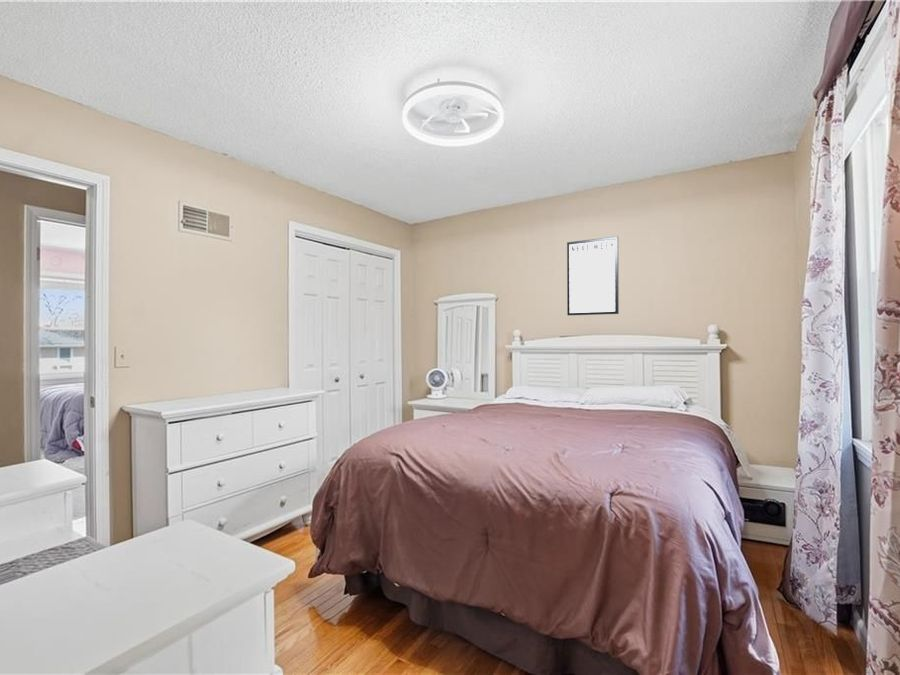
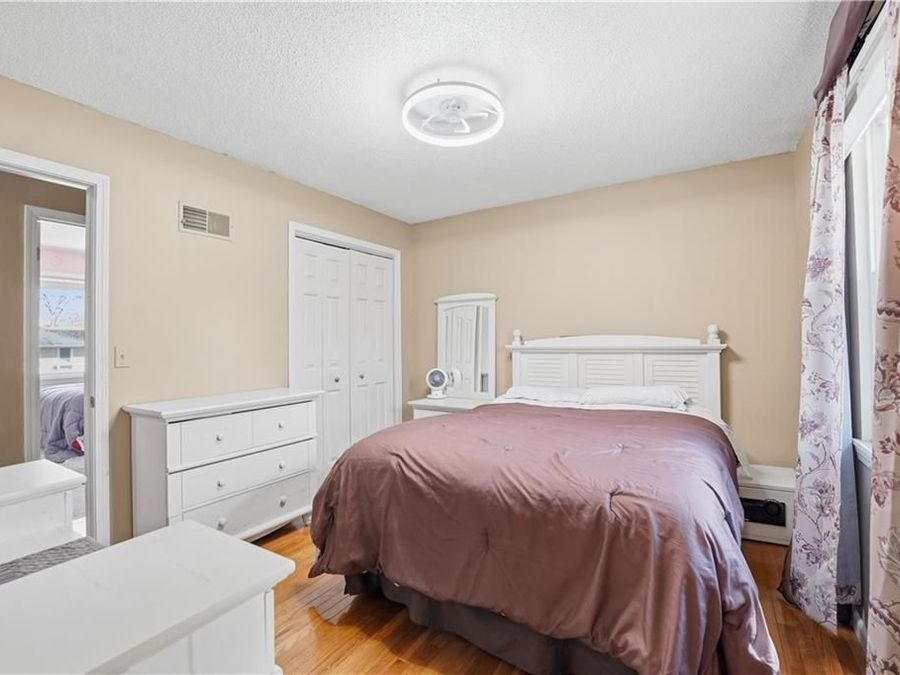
- writing board [566,235,620,316]
